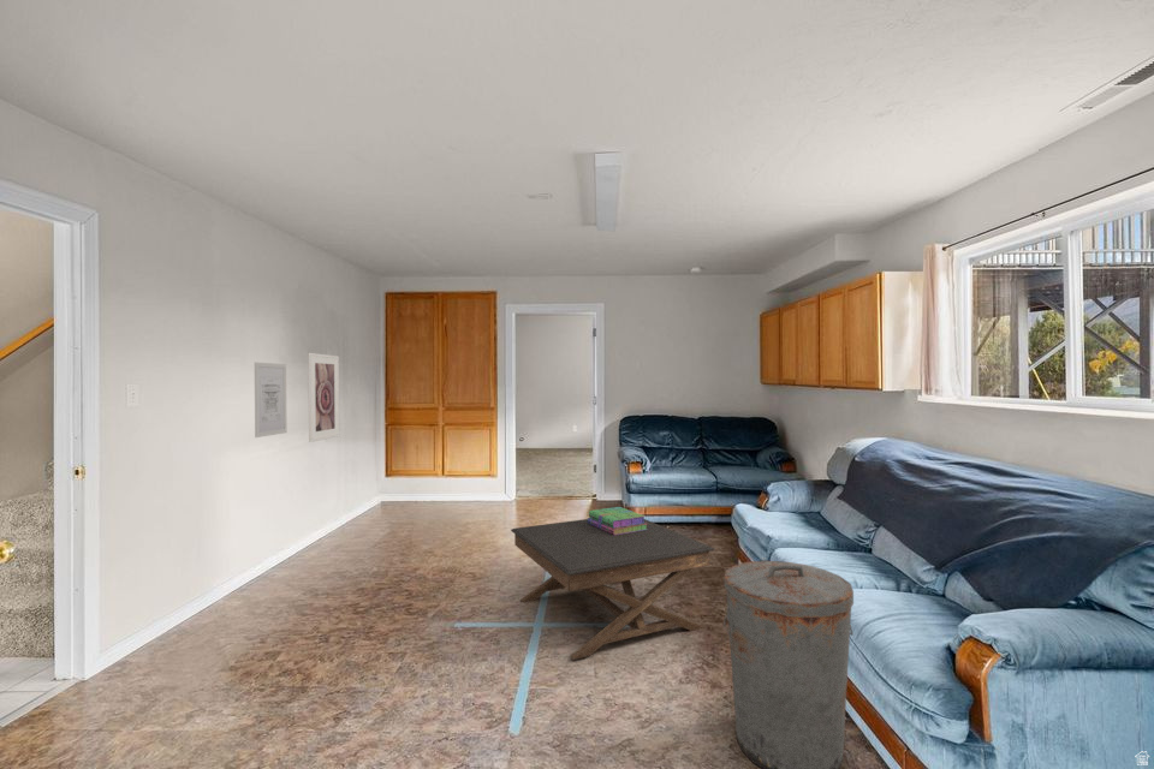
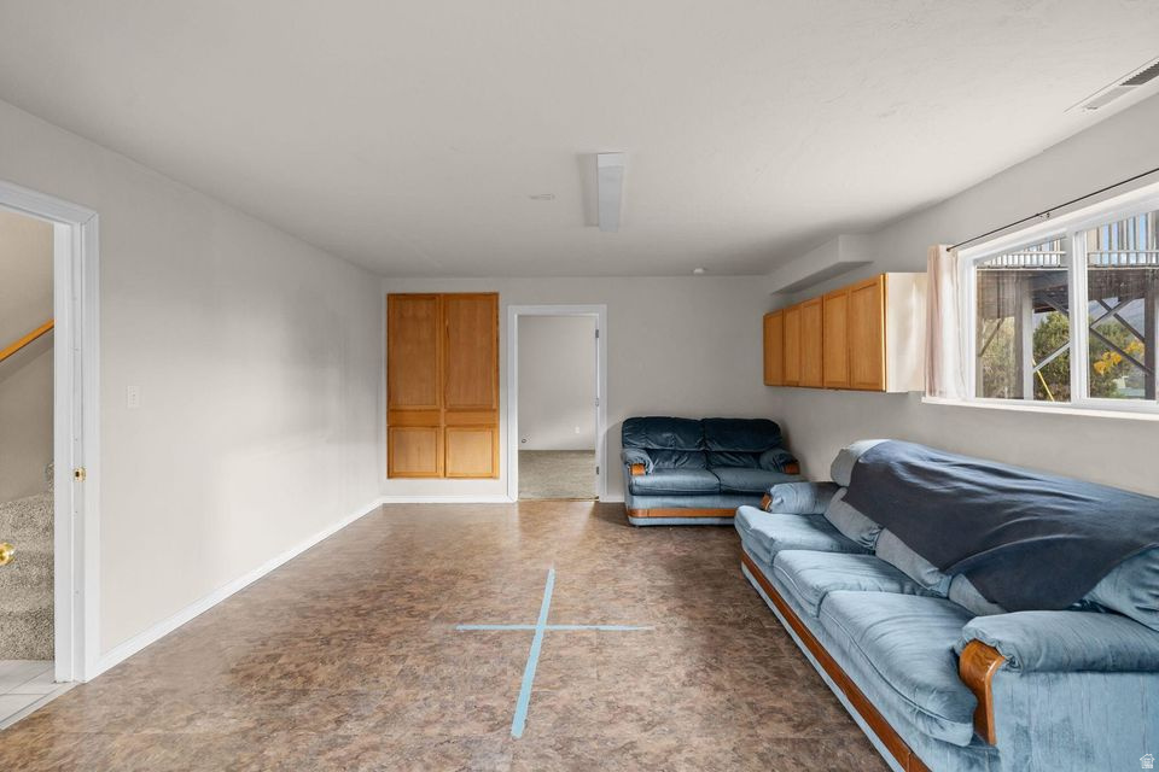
- trash can [722,560,855,769]
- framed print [308,352,340,443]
- wall art [254,362,287,439]
- coffee table [510,518,715,661]
- stack of books [587,506,648,535]
